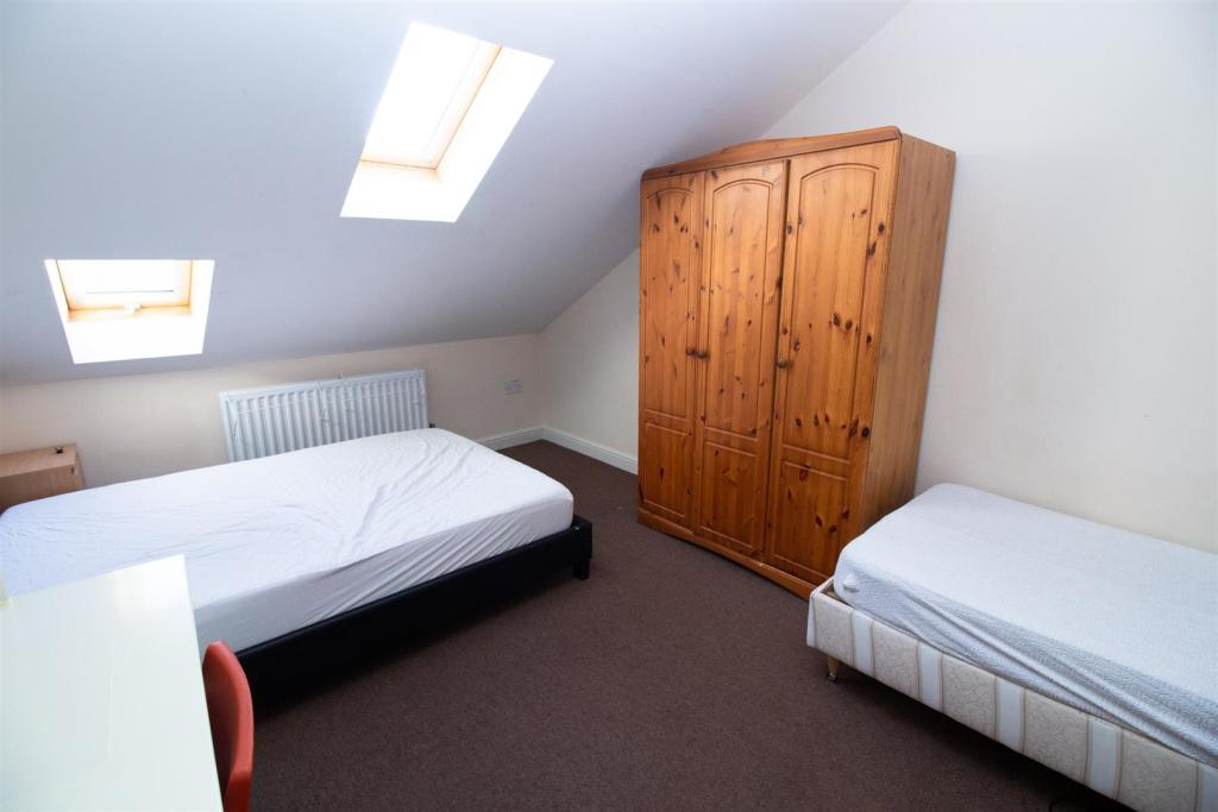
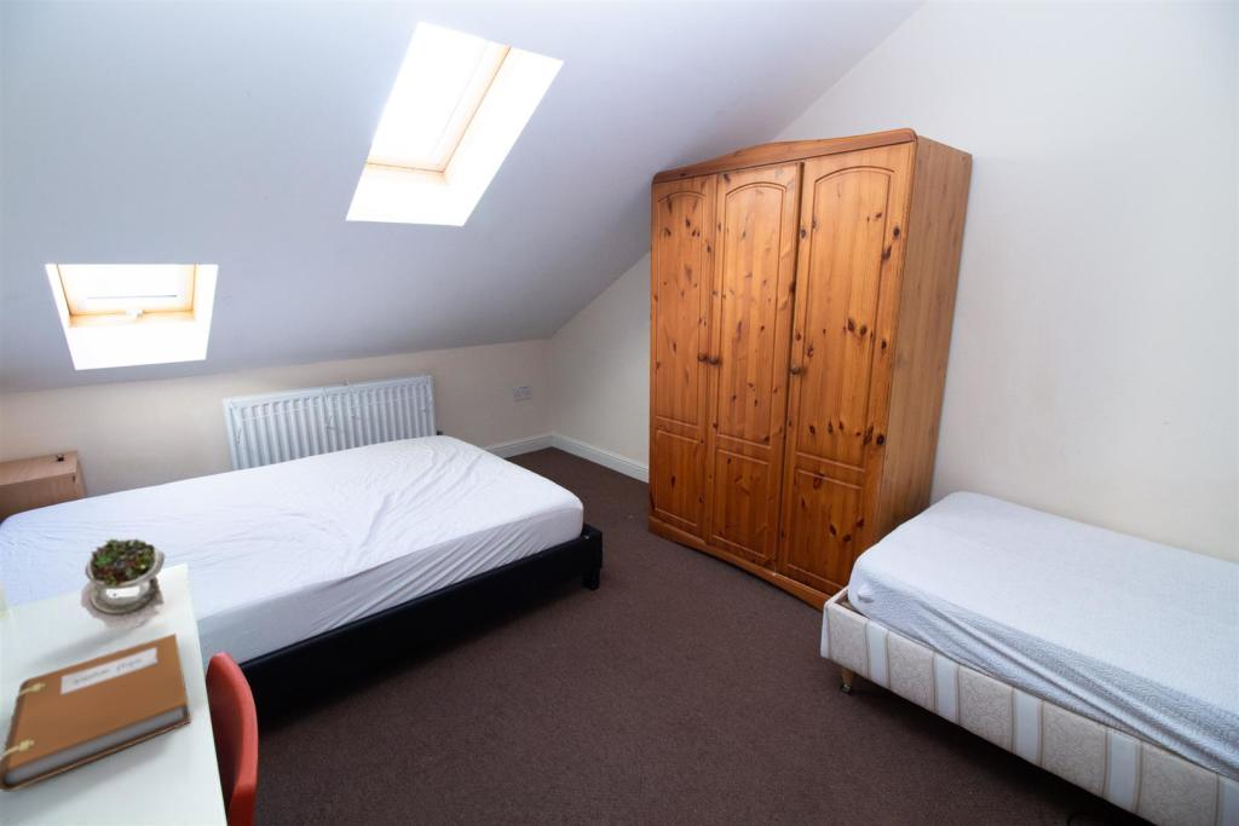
+ succulent plant [80,537,166,633]
+ notebook [0,633,192,793]
